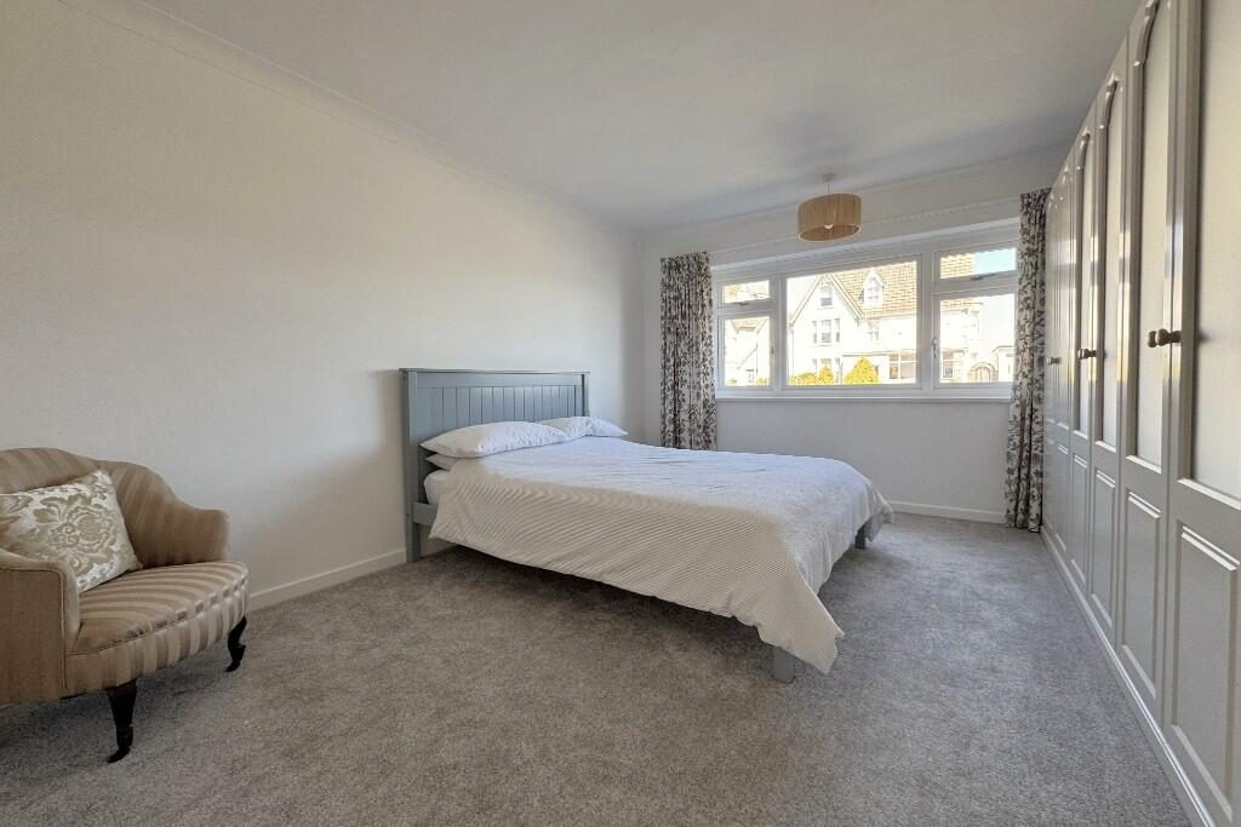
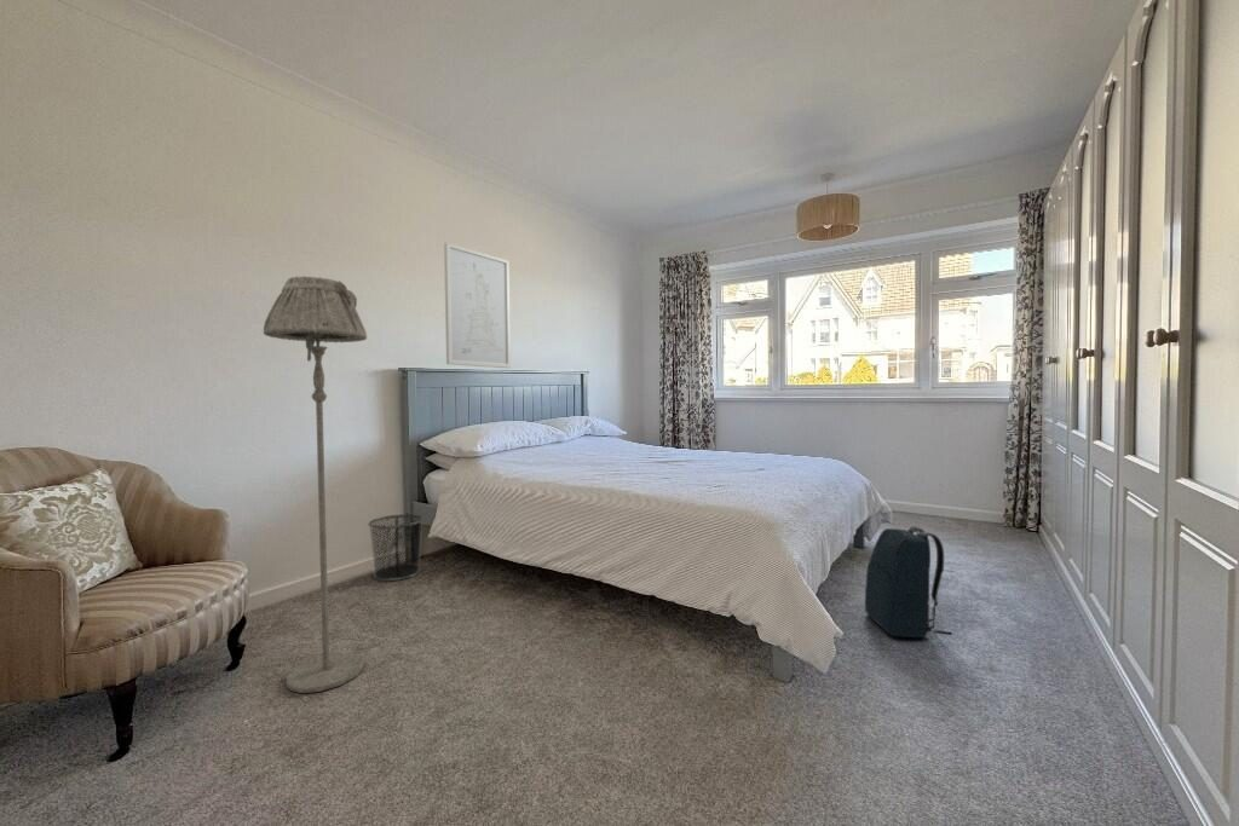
+ wall art [443,241,512,369]
+ backpack [864,525,953,639]
+ floor lamp [263,275,368,694]
+ waste bin [367,513,425,583]
